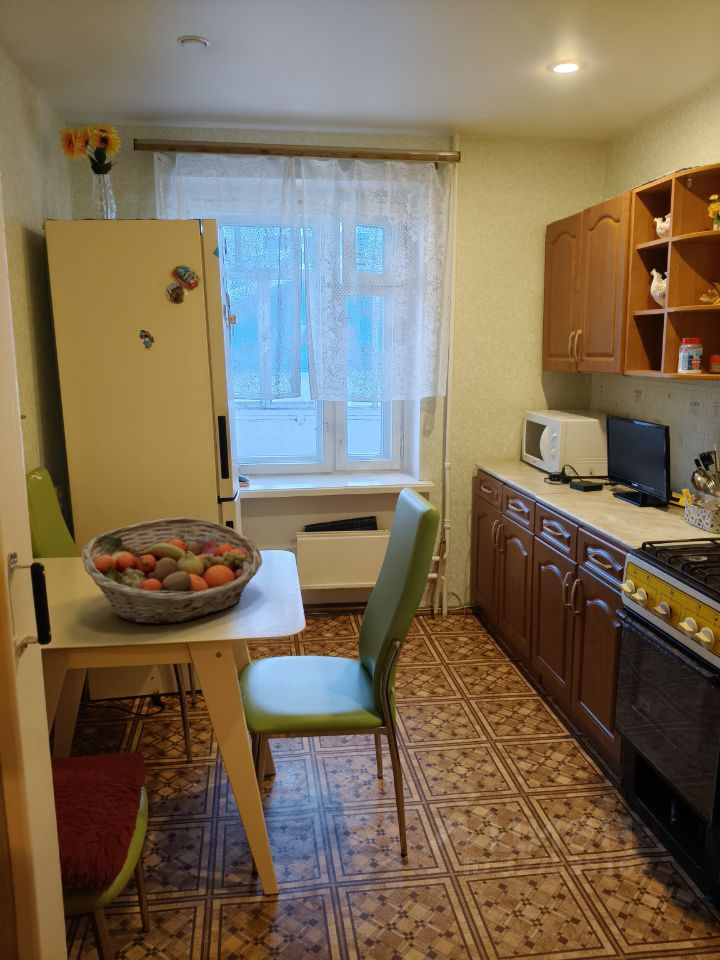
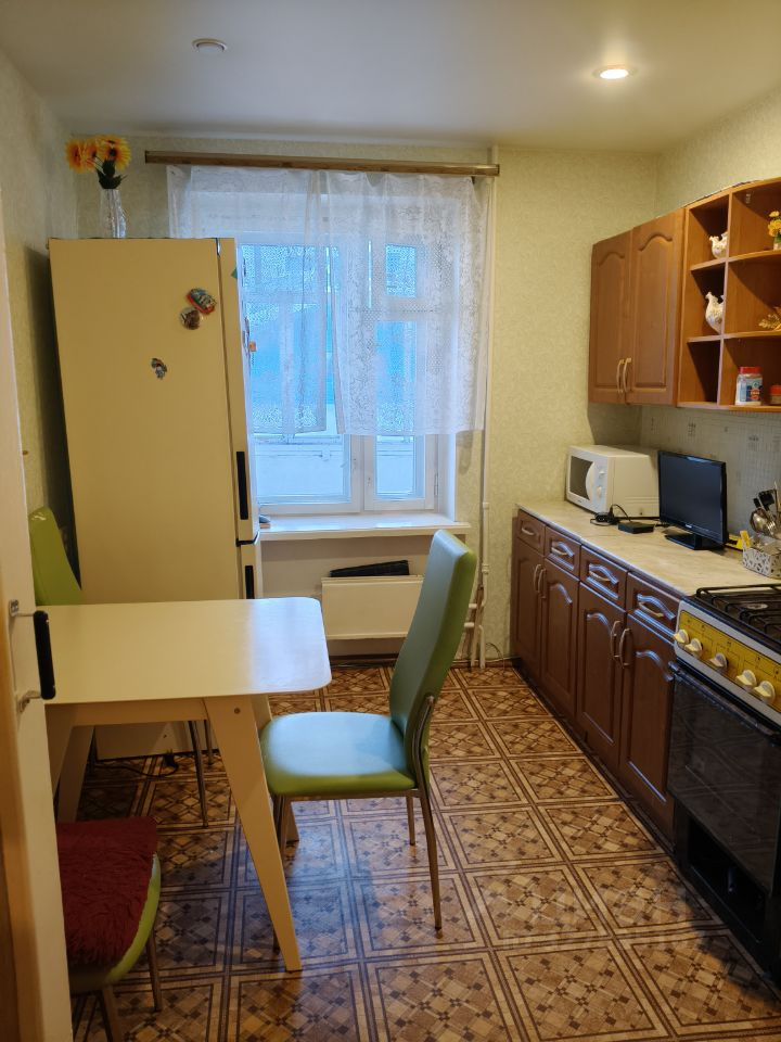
- fruit basket [81,517,263,625]
